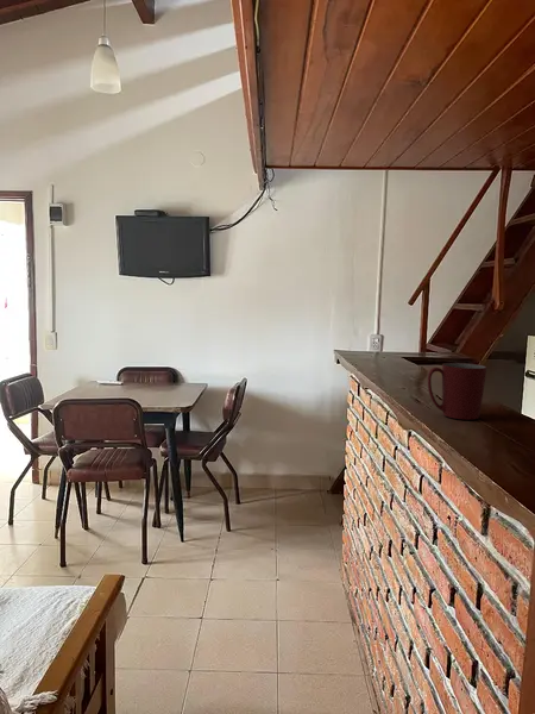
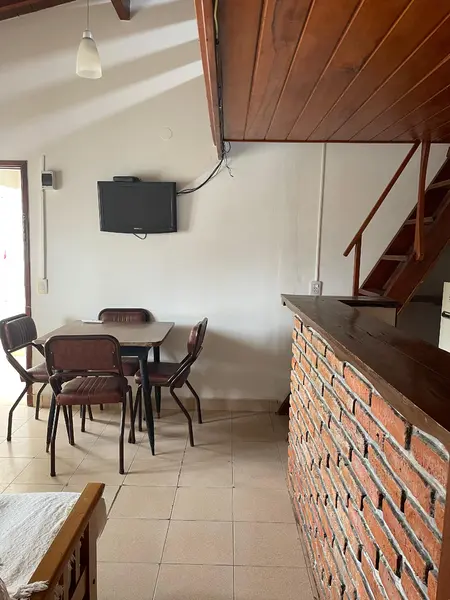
- mug [427,362,487,421]
